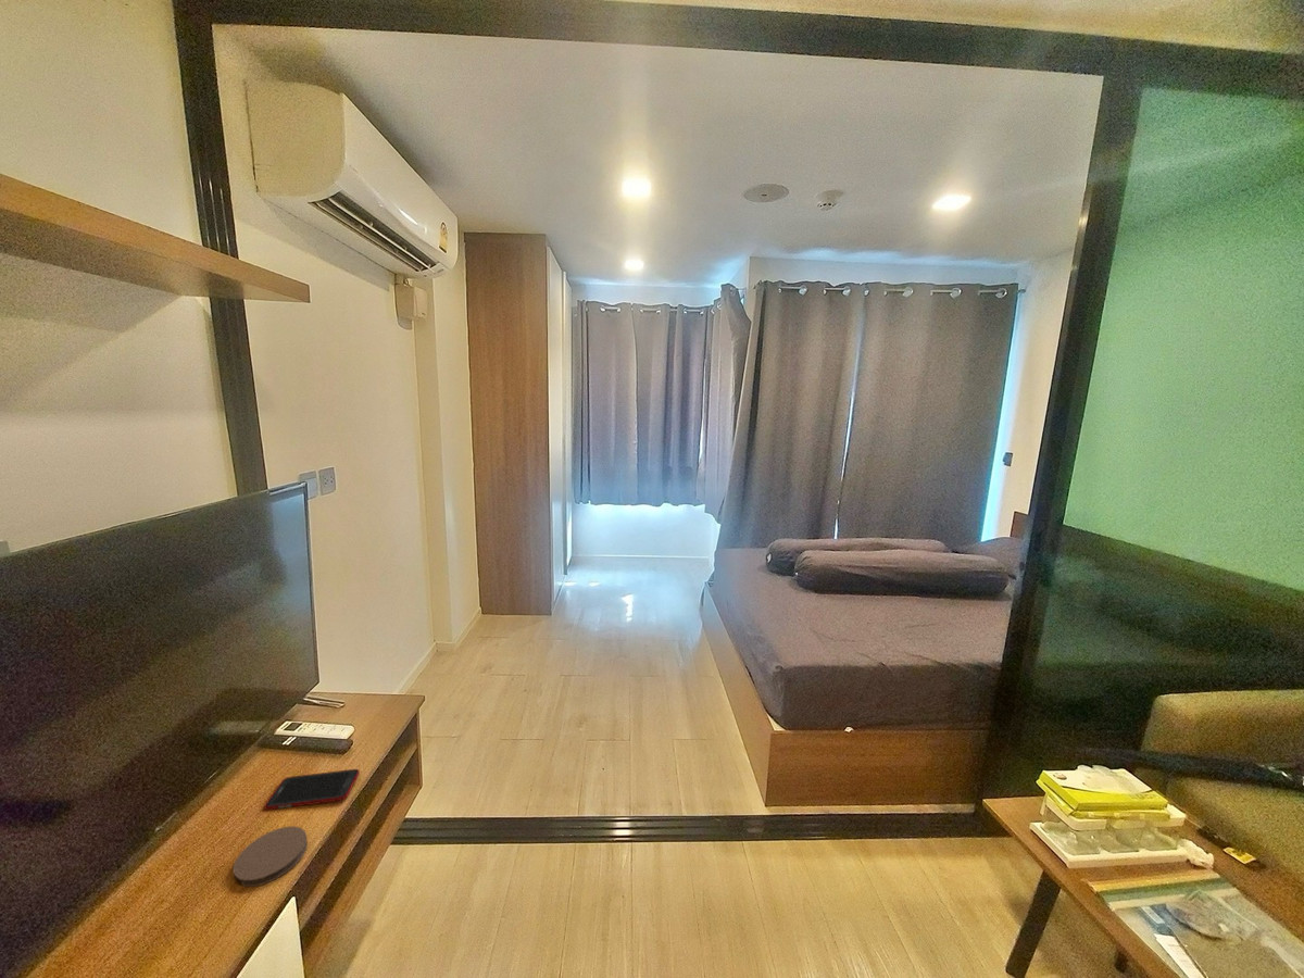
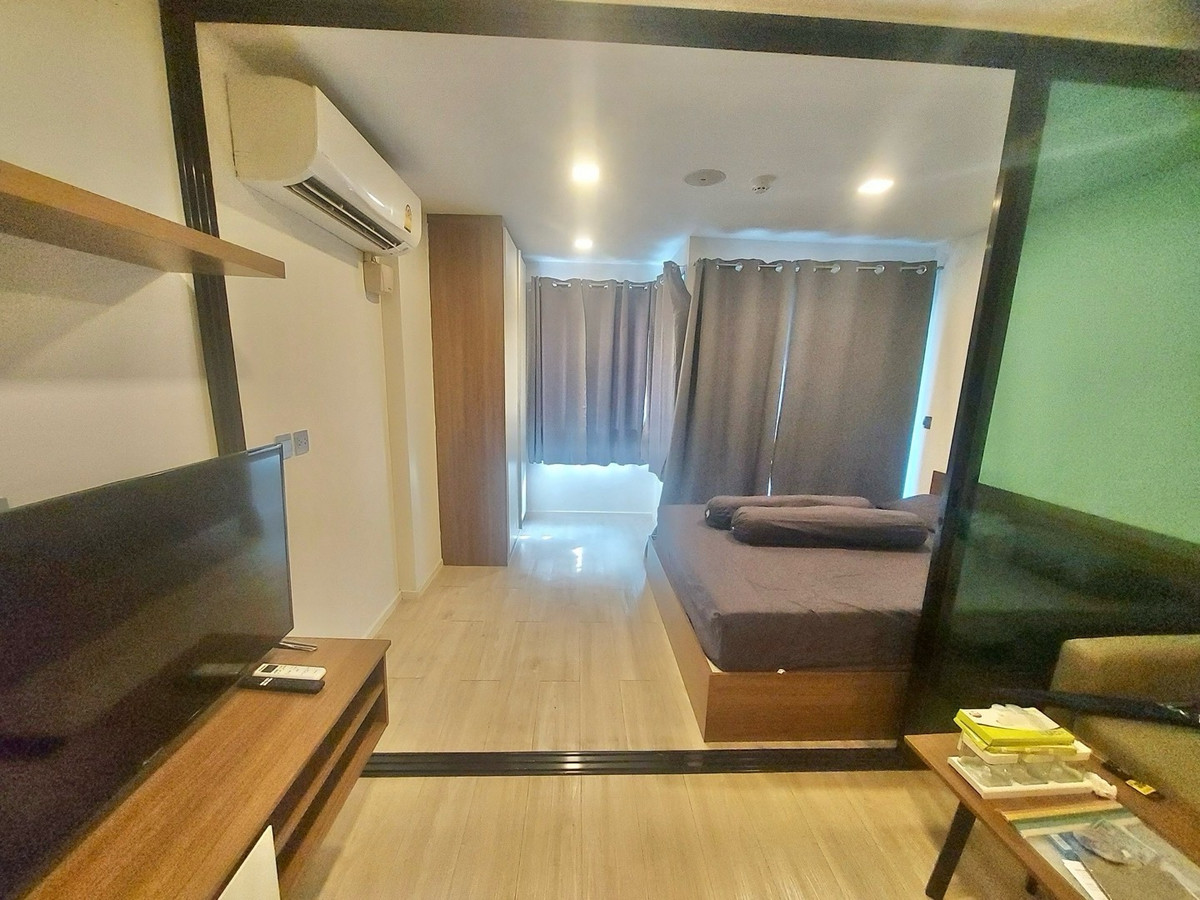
- coaster [231,825,309,888]
- cell phone [263,768,361,811]
